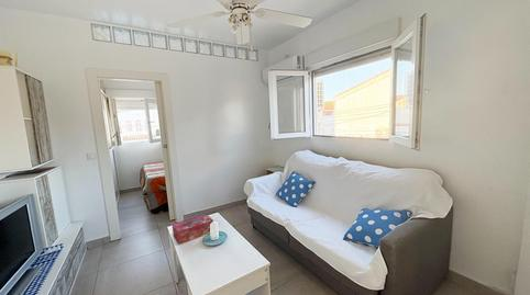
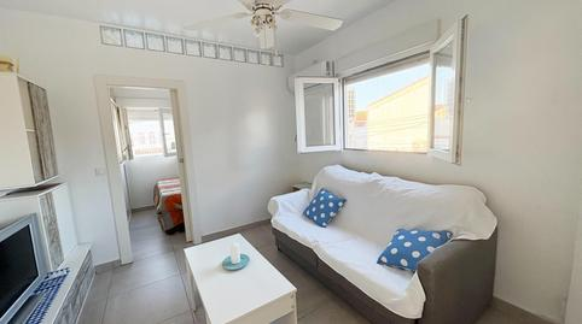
- tissue box [172,214,214,245]
